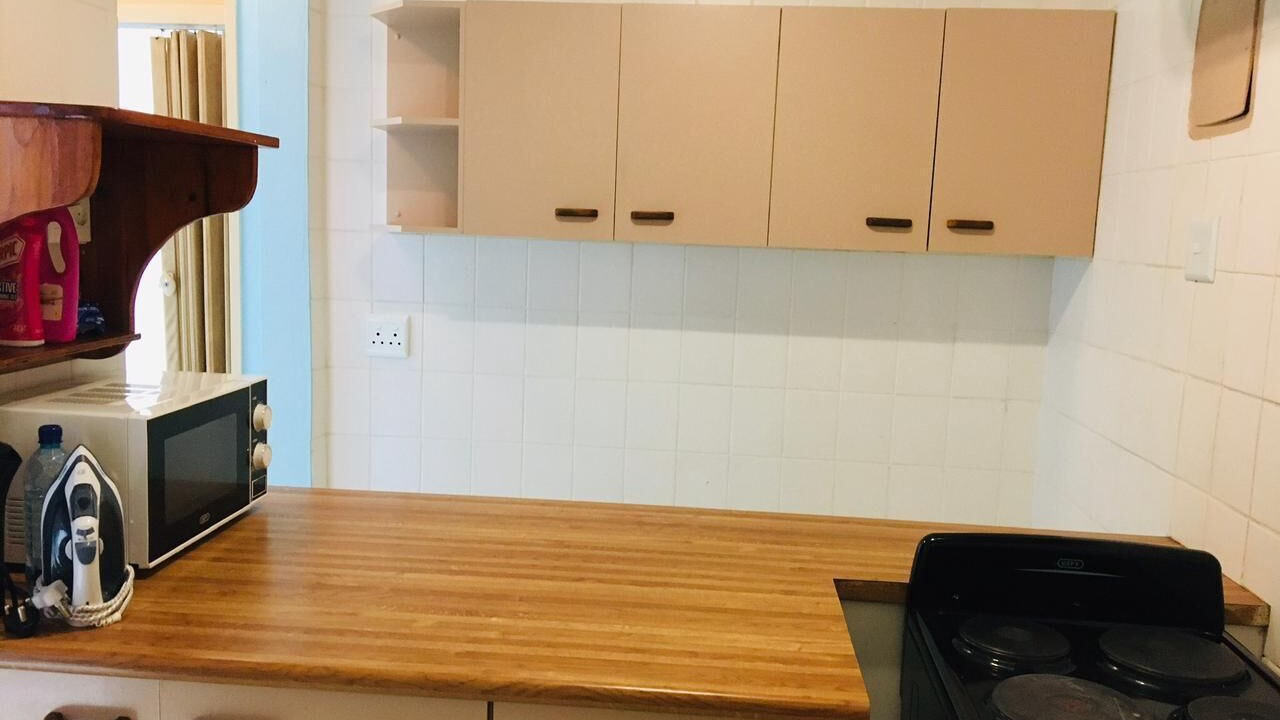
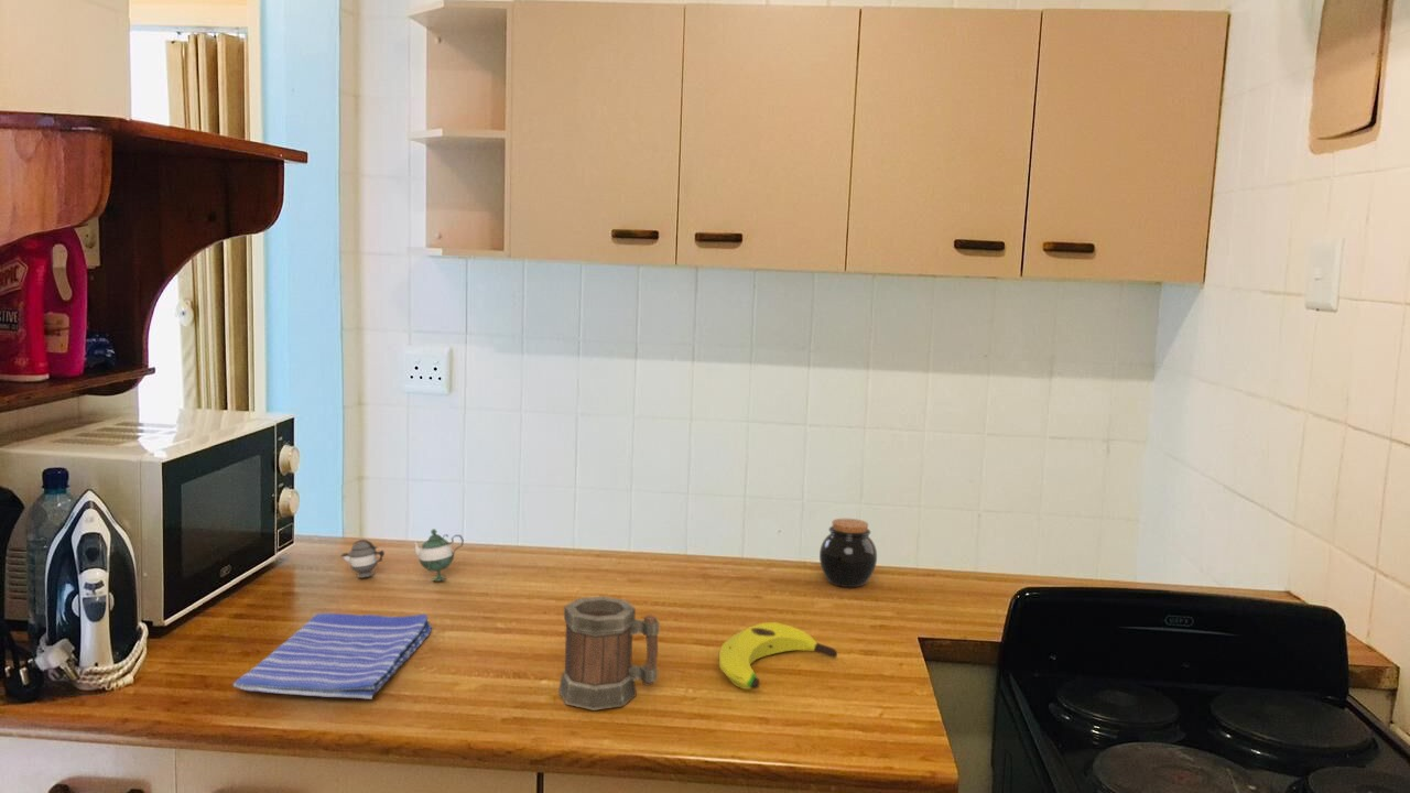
+ jar [818,518,878,588]
+ teapot [339,528,465,583]
+ mug [557,595,660,711]
+ dish towel [231,612,433,700]
+ banana [718,621,838,691]
